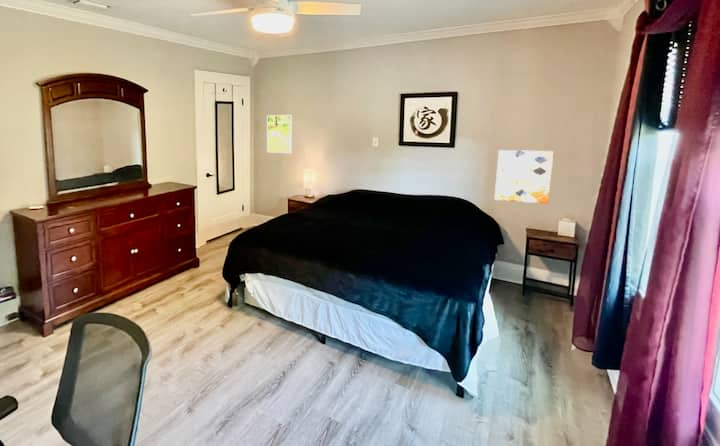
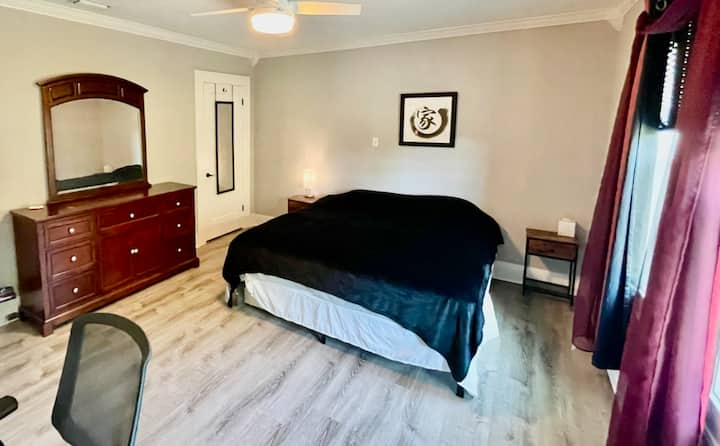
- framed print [266,114,293,154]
- wall art [493,149,555,205]
